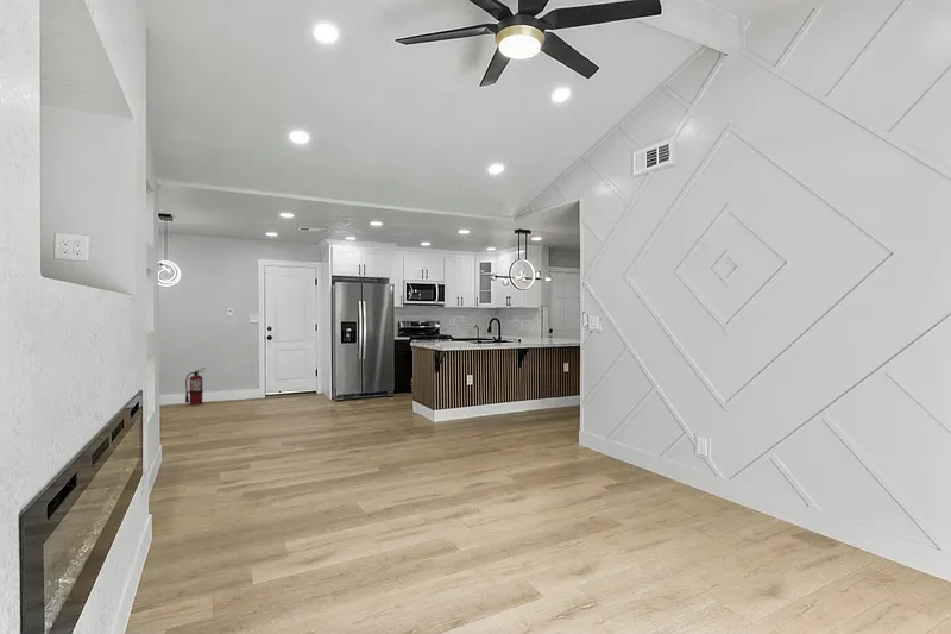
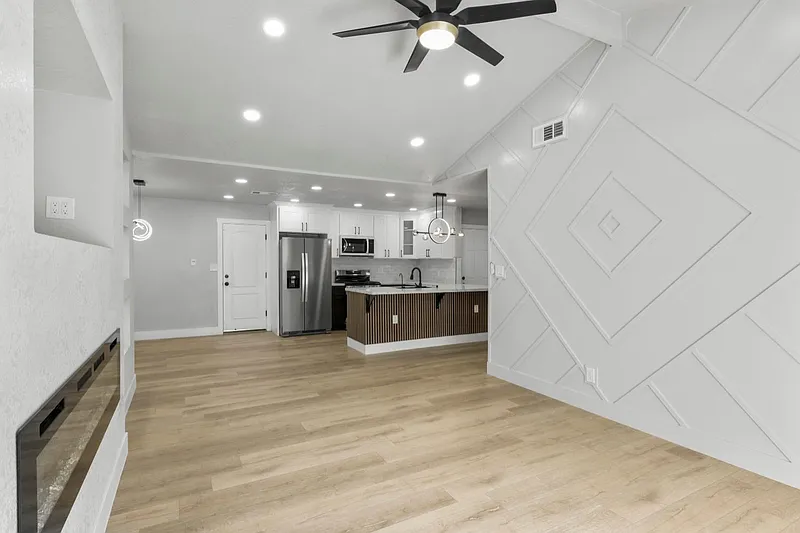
- fire extinguisher [184,366,207,406]
